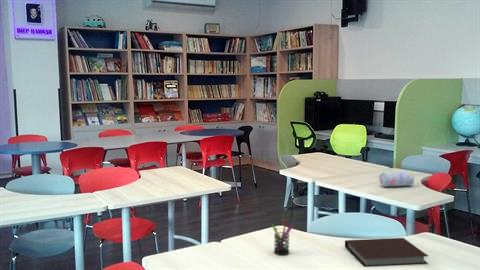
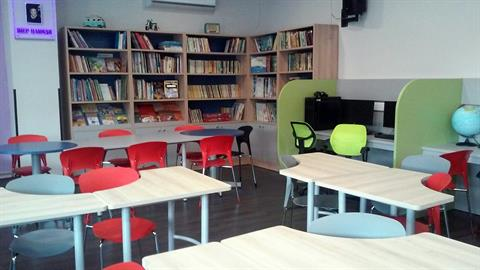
- pen holder [271,219,294,256]
- notebook [344,237,429,268]
- pencil case [378,169,415,188]
